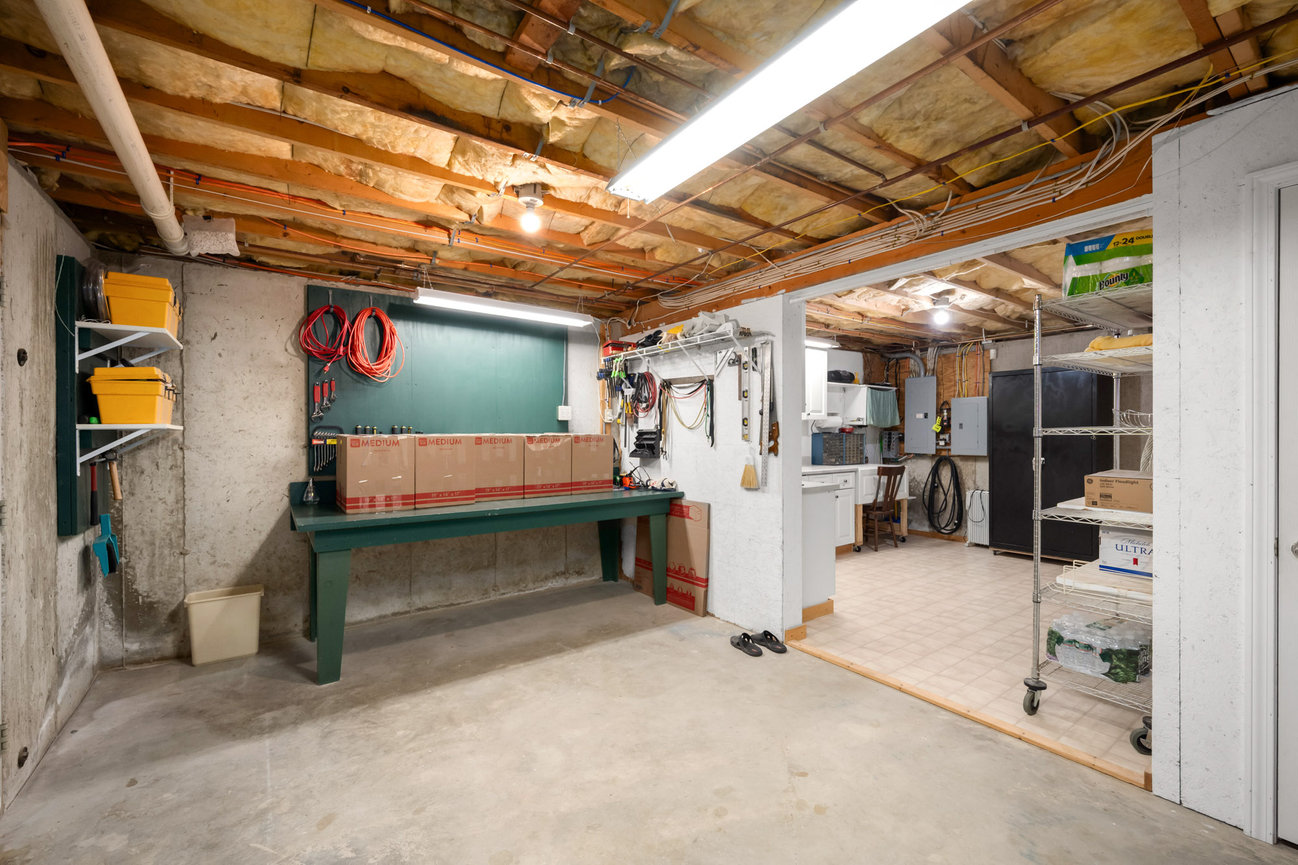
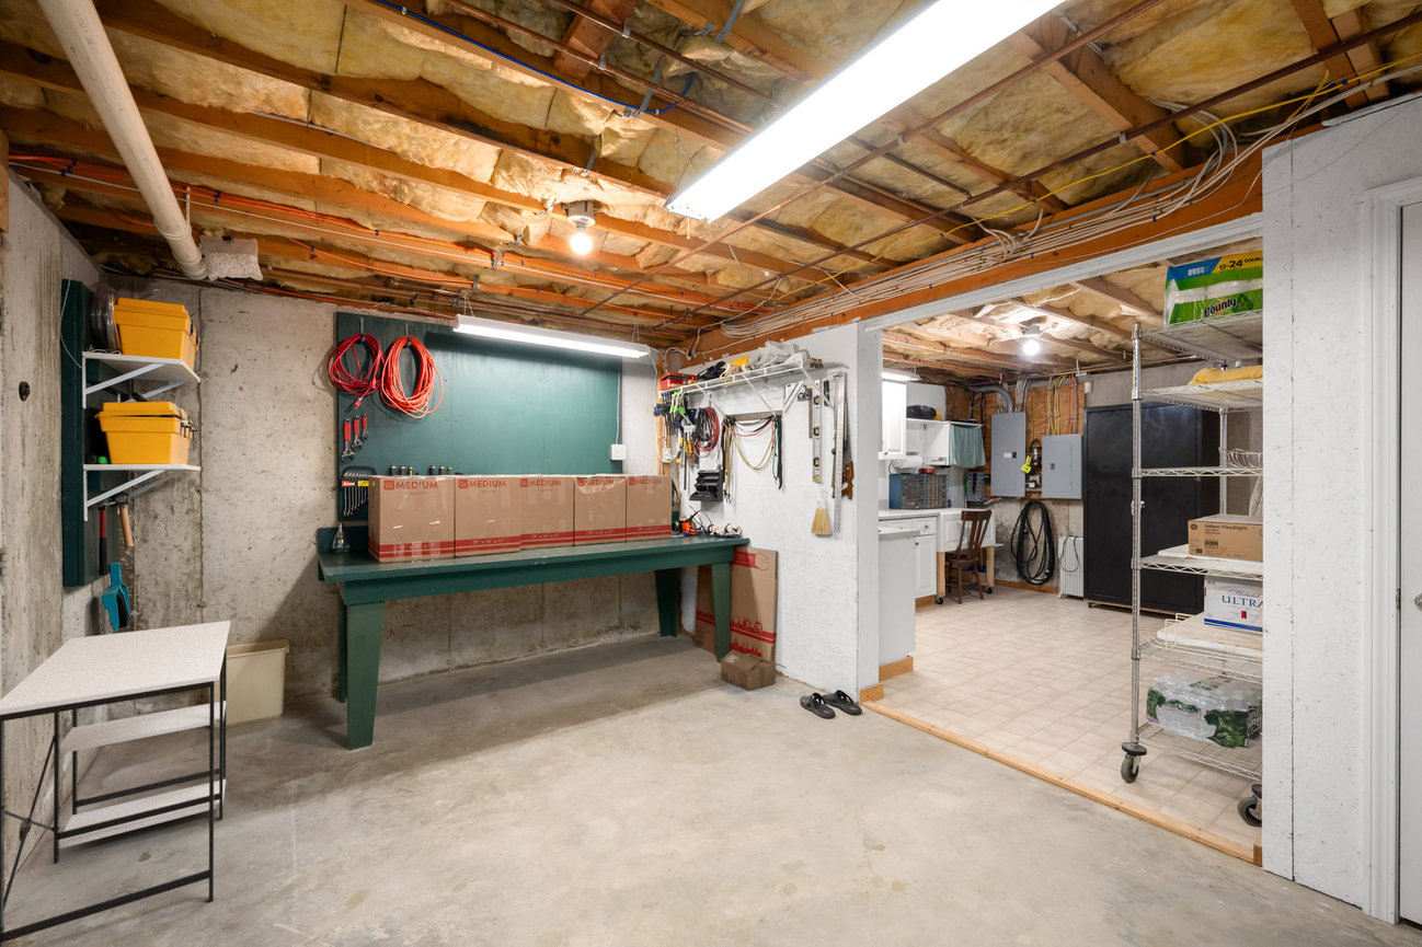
+ cardboard box [720,648,788,692]
+ desk [0,620,231,947]
